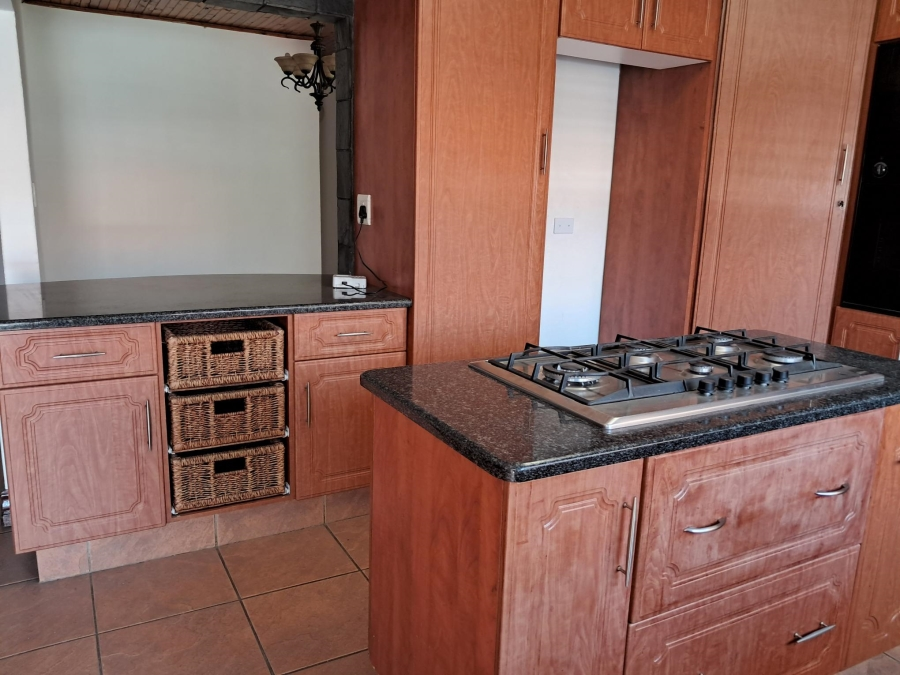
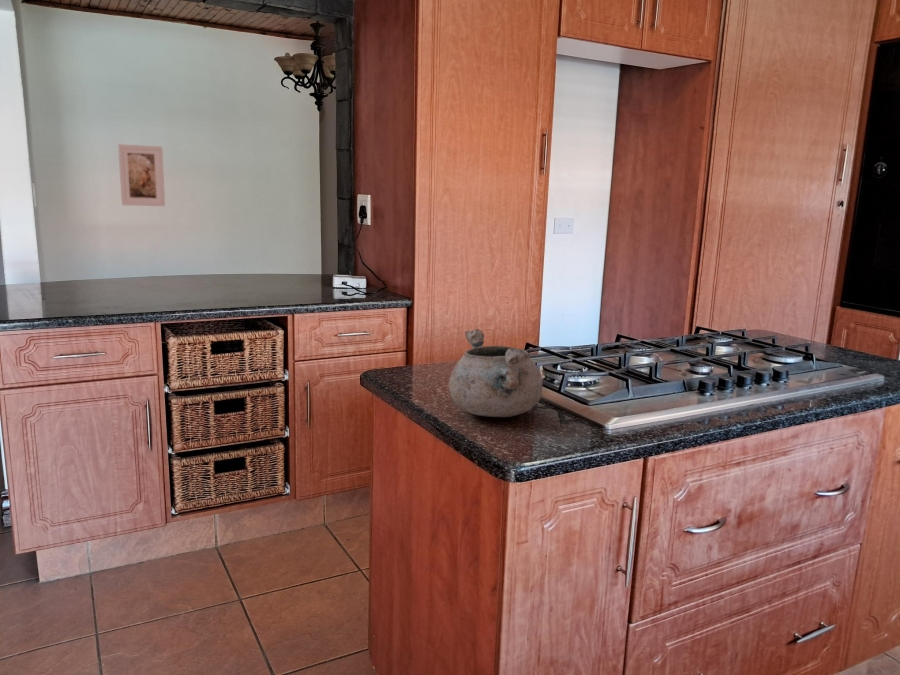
+ decorative bowl [448,328,543,418]
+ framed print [117,143,166,207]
